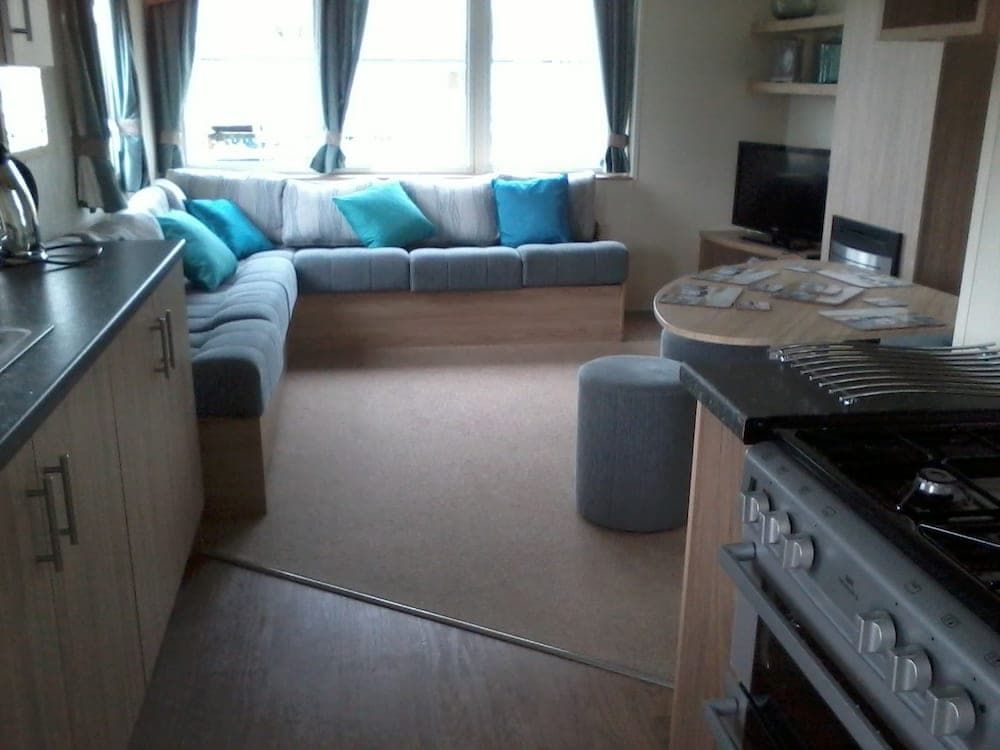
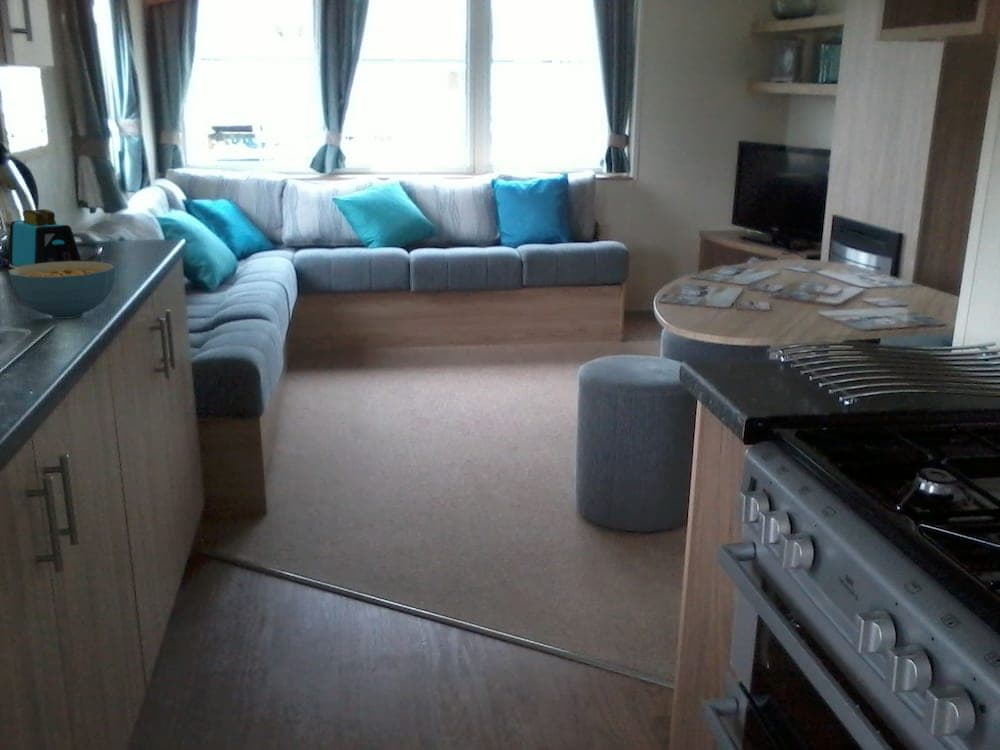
+ toaster [6,208,82,269]
+ cereal bowl [7,260,116,320]
